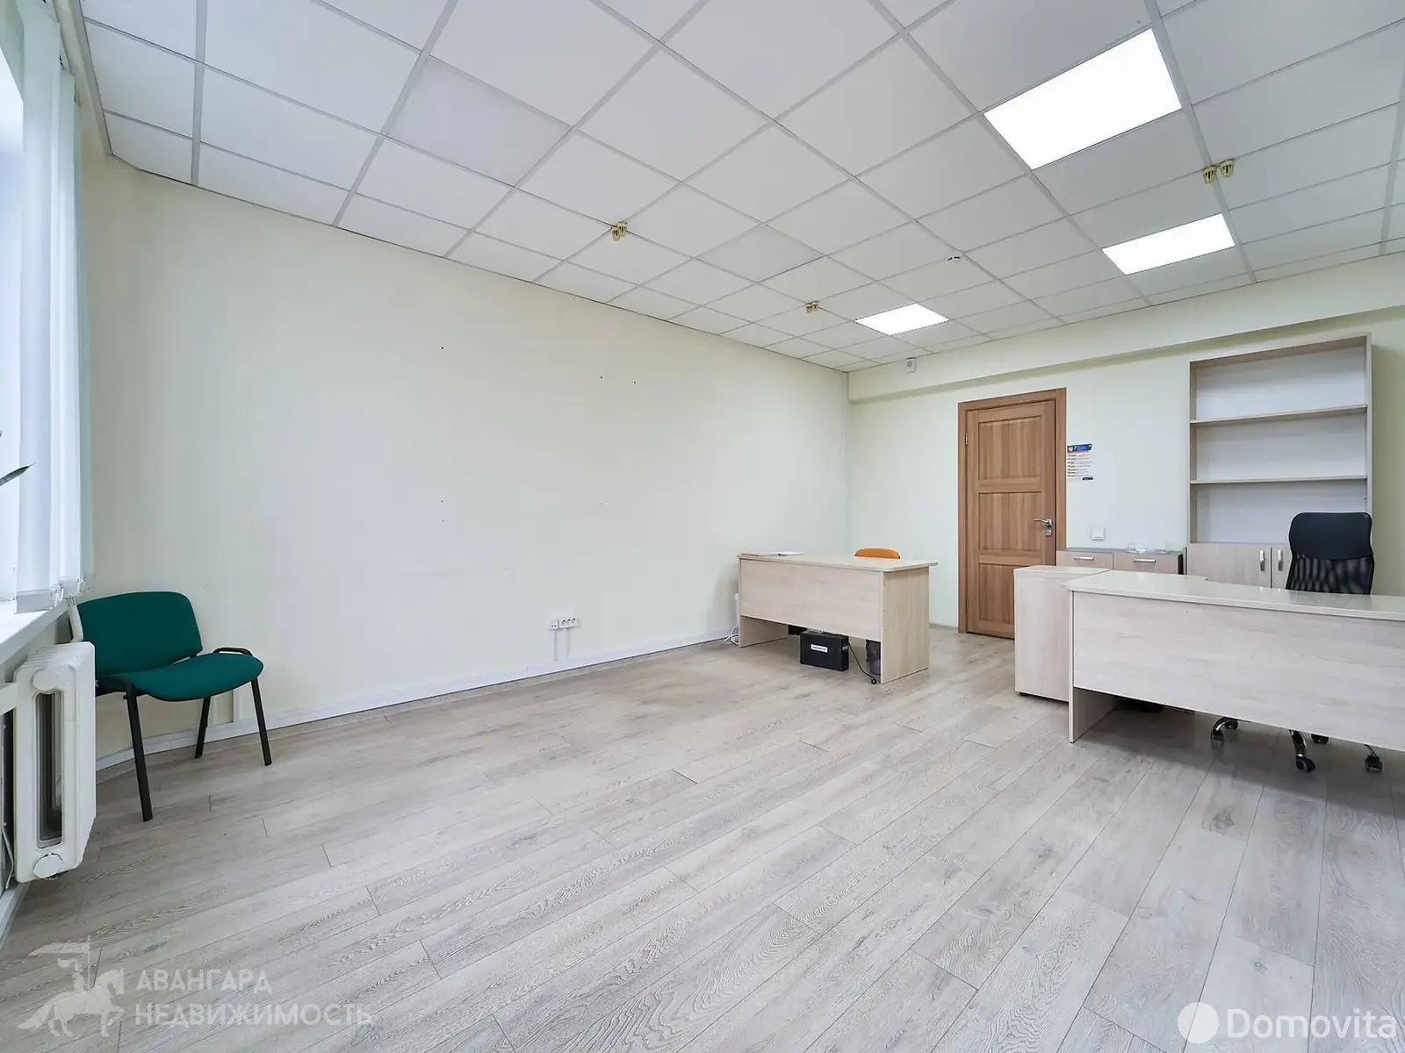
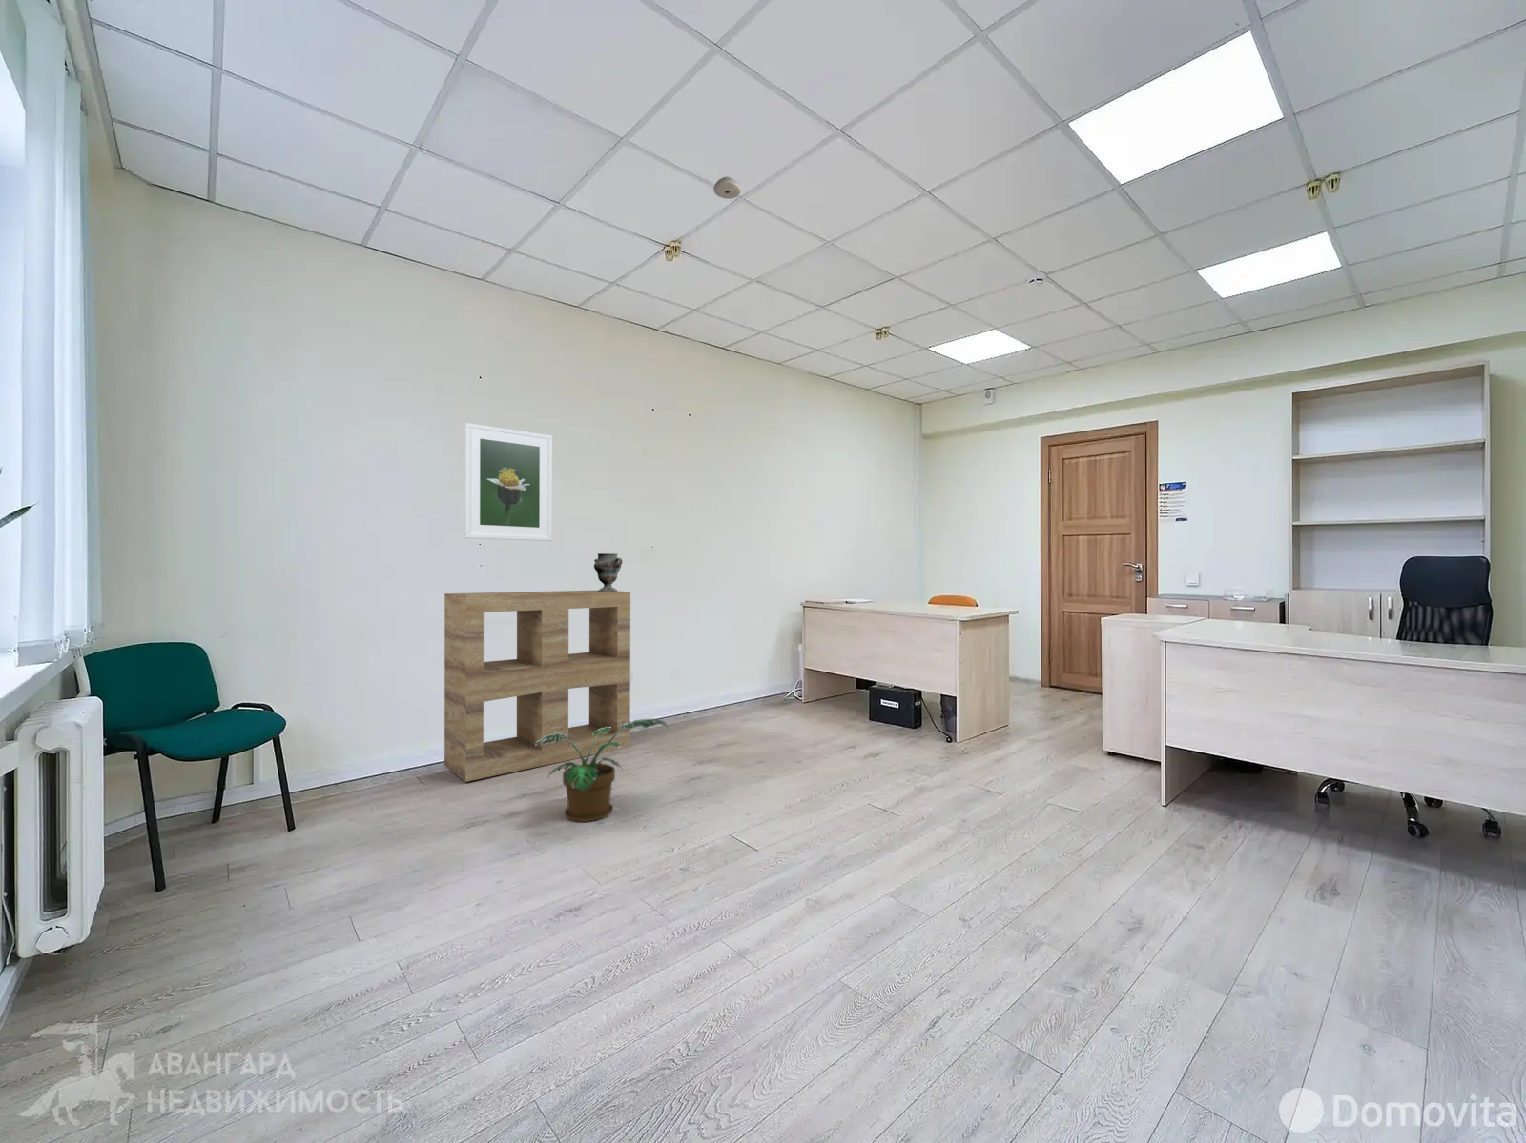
+ shelving unit [443,590,631,783]
+ decorative vase [594,552,622,592]
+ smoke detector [713,175,741,201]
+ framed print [464,421,553,541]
+ potted plant [535,718,668,822]
